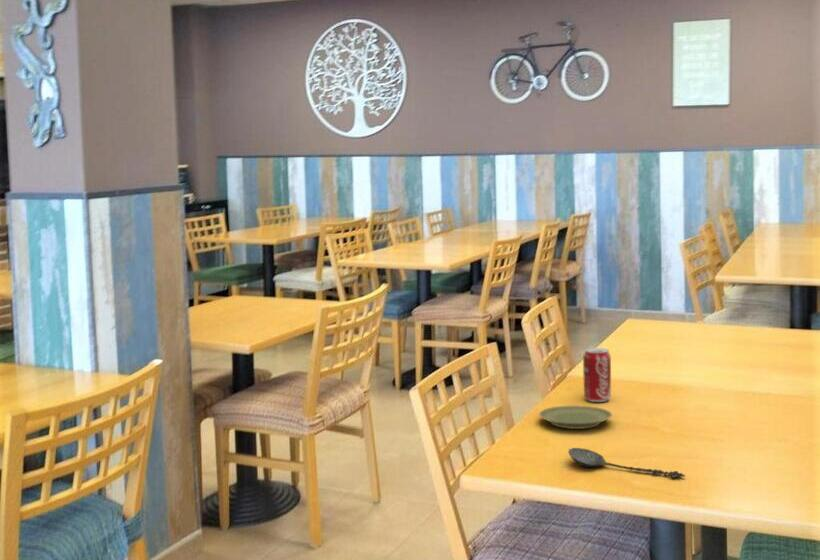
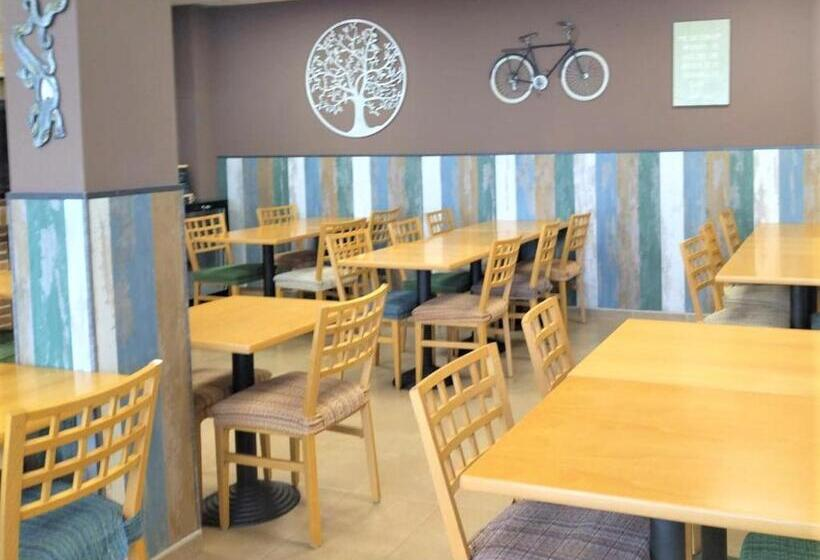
- beverage can [582,347,612,403]
- plate [538,404,613,430]
- spoon [567,447,686,479]
